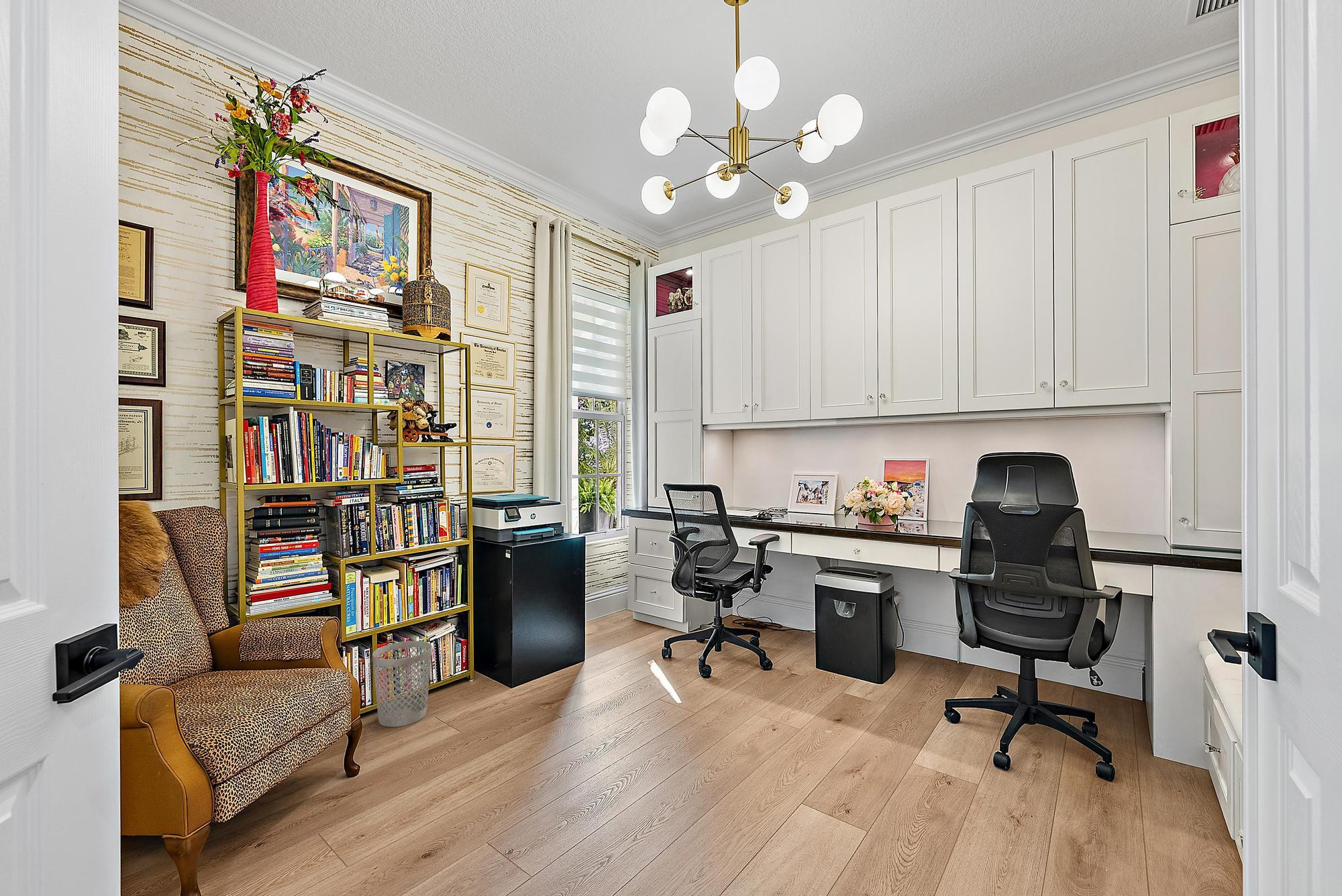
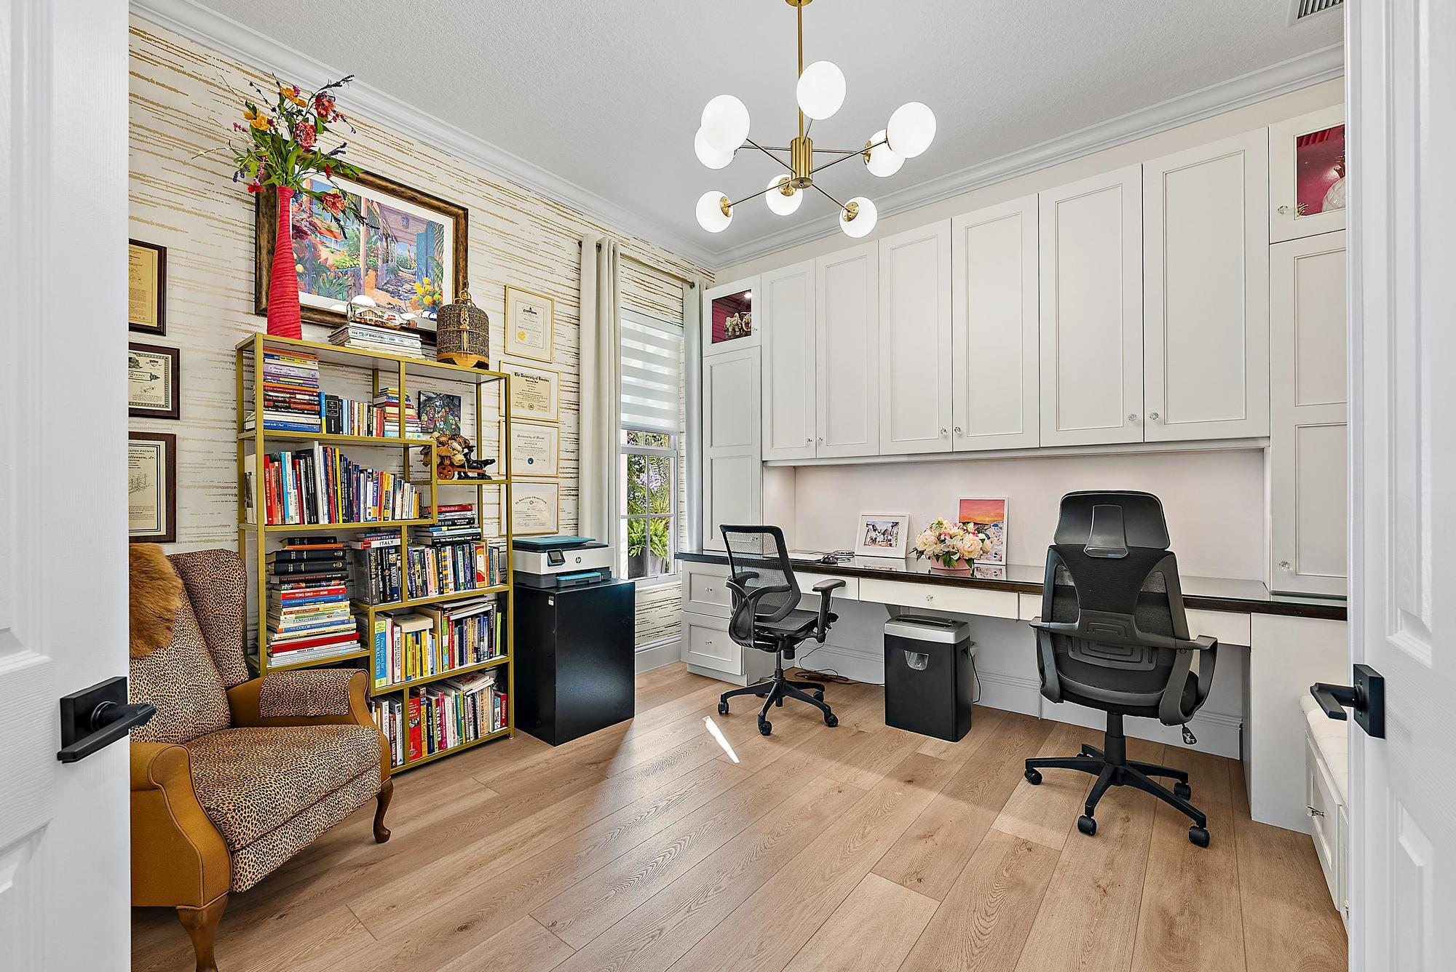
- wastebasket [372,640,433,728]
